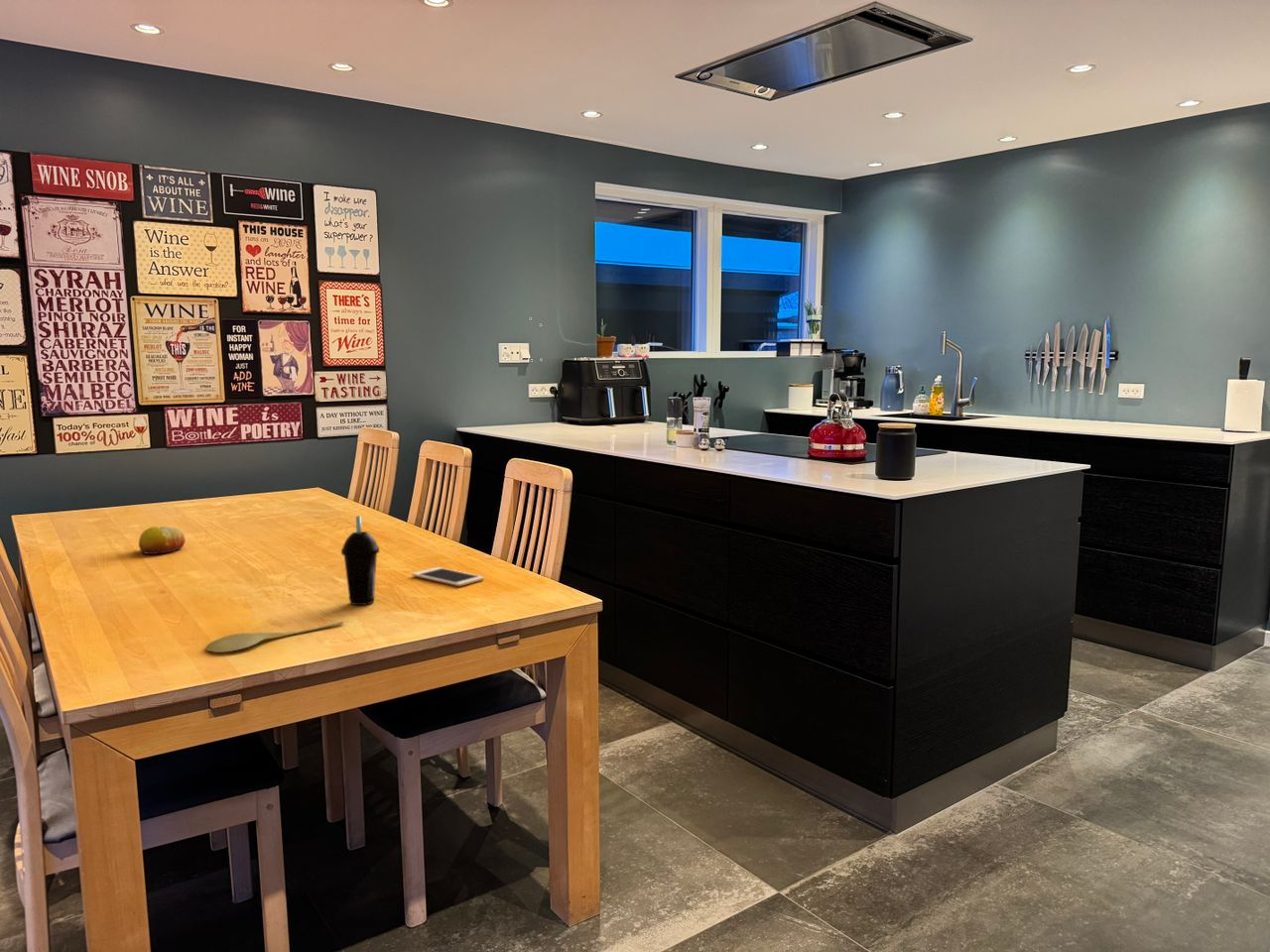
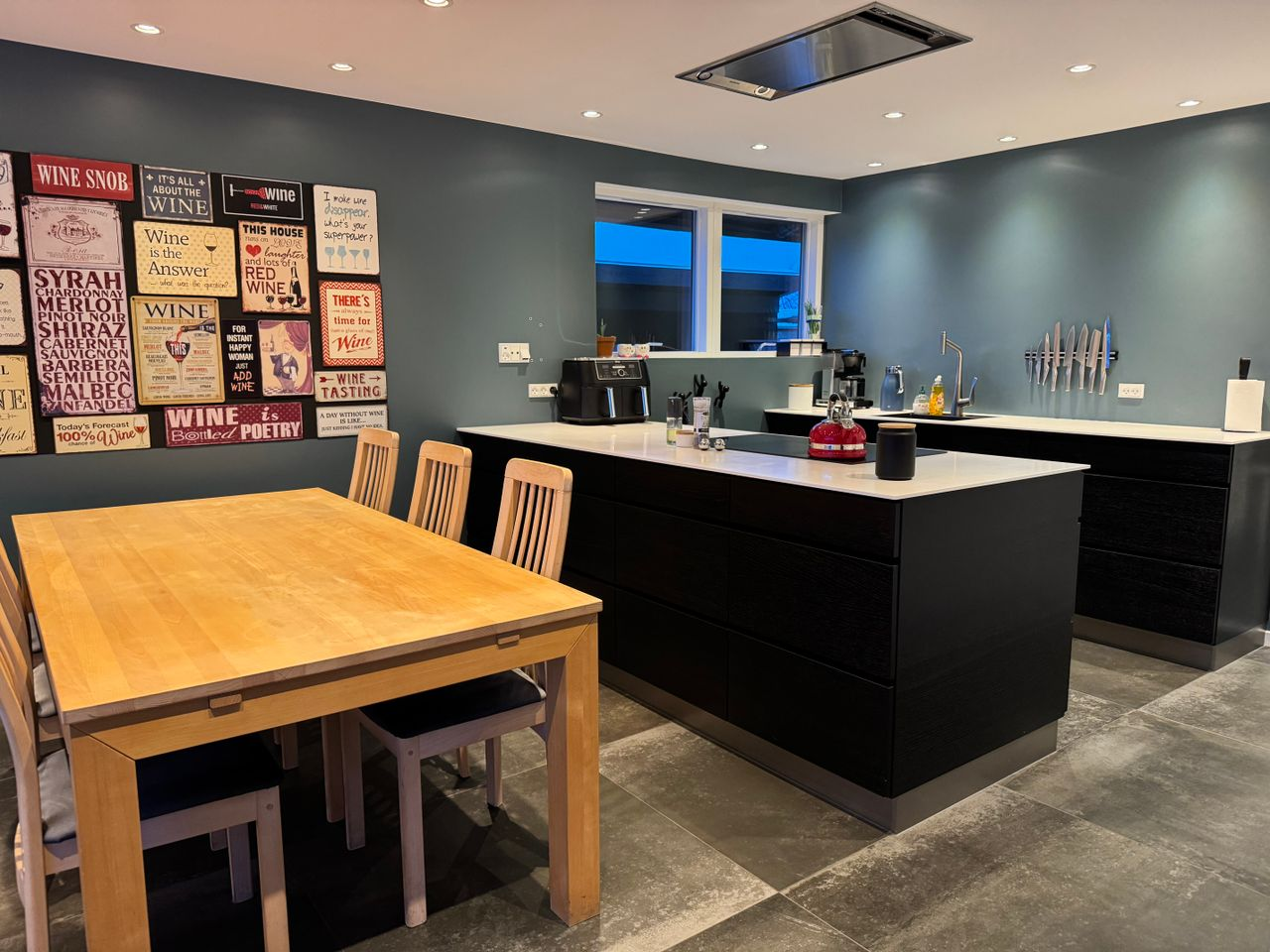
- spoon [205,621,345,654]
- fruit [138,526,187,555]
- cell phone [411,566,485,587]
- cup [340,515,381,606]
